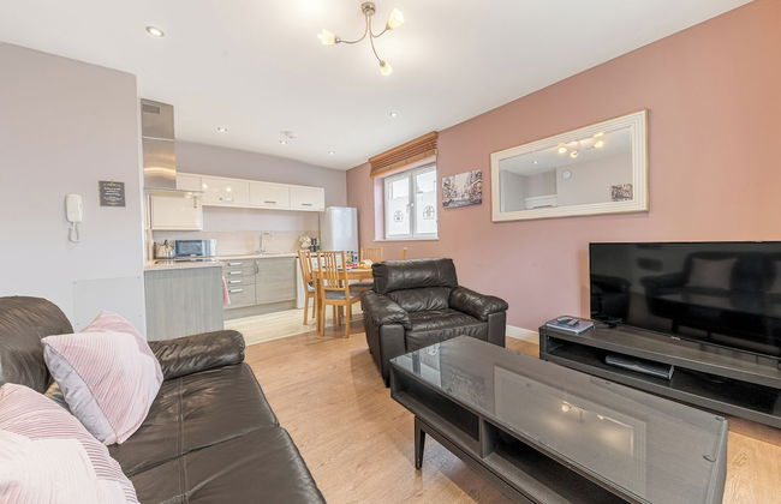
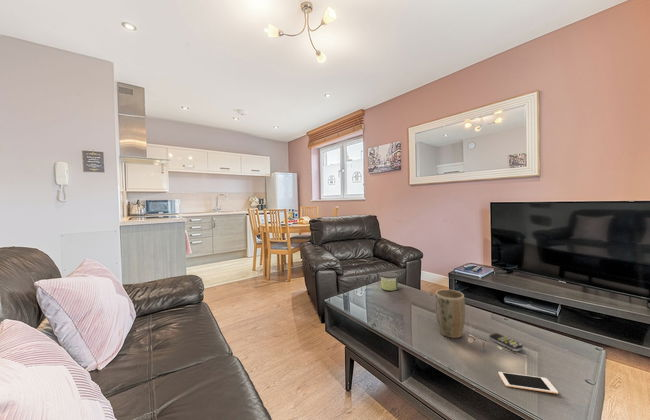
+ remote control [488,332,524,352]
+ plant pot [434,288,466,339]
+ cell phone [497,371,559,395]
+ candle [379,271,399,292]
